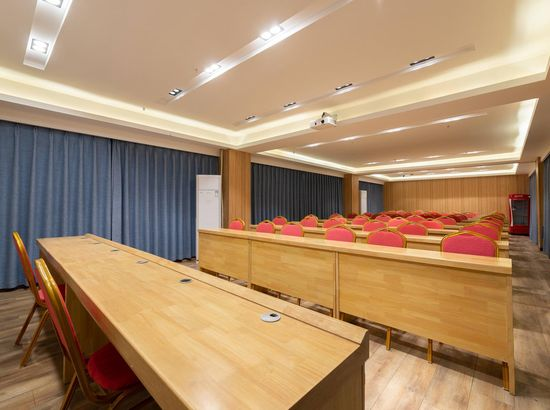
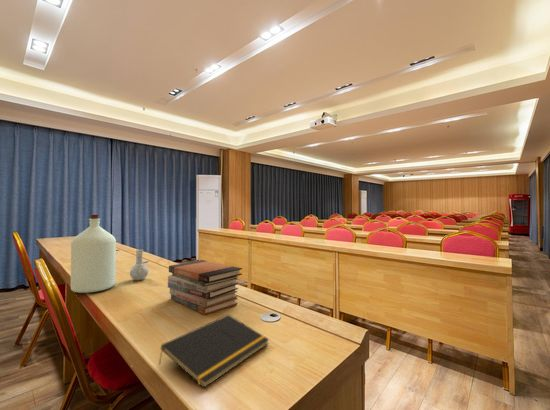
+ notepad [158,314,270,389]
+ bottle [70,214,149,294]
+ book stack [167,259,243,316]
